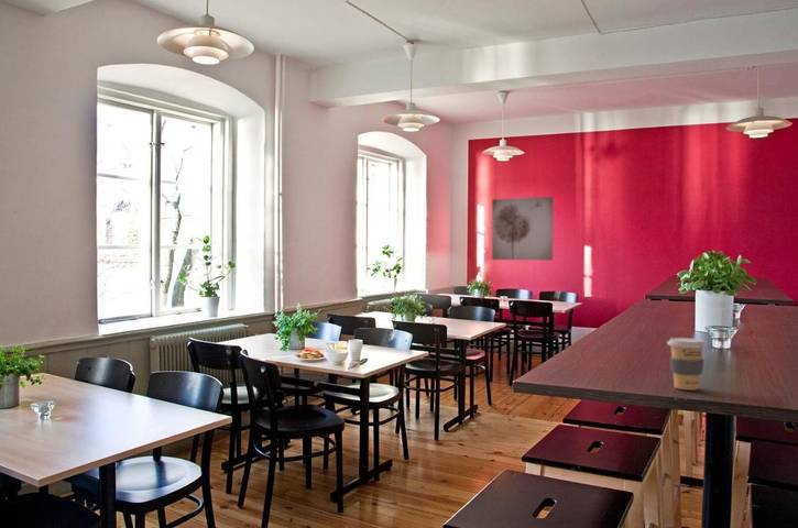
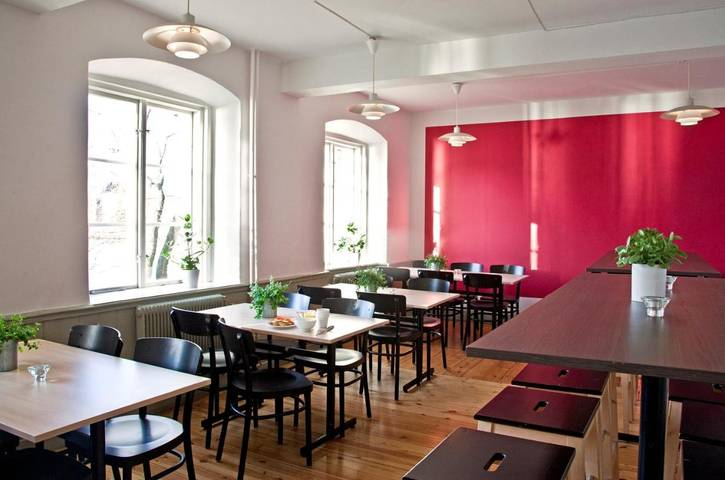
- wall art [491,196,554,262]
- coffee cup [666,337,708,392]
